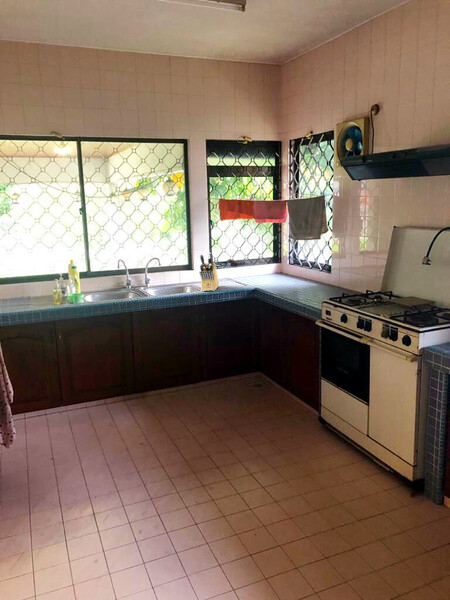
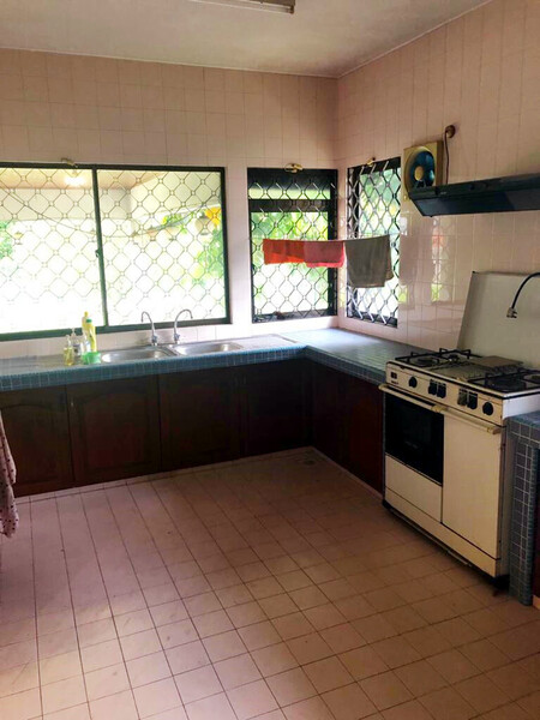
- knife block [198,252,220,292]
